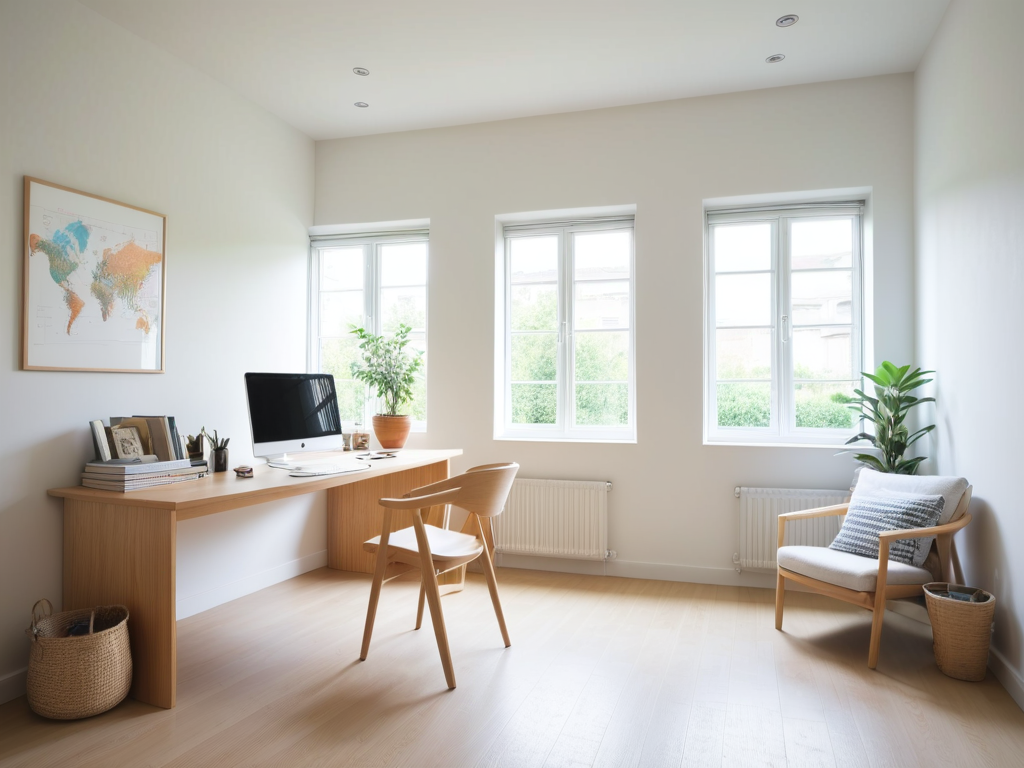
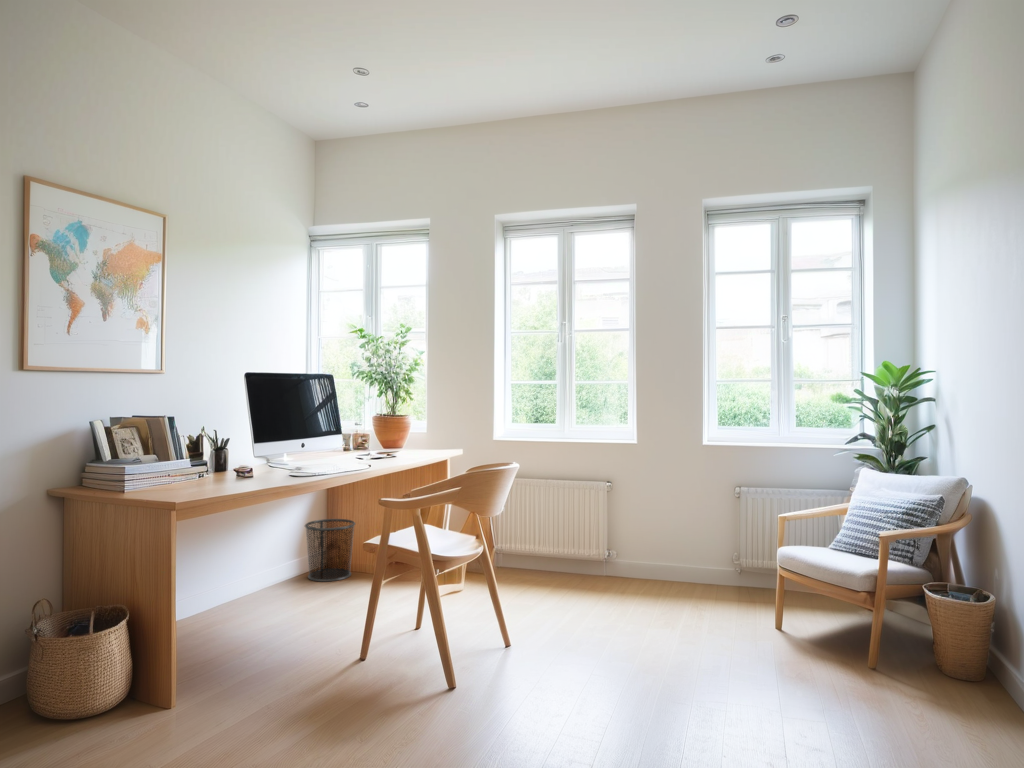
+ waste bin [304,518,357,583]
